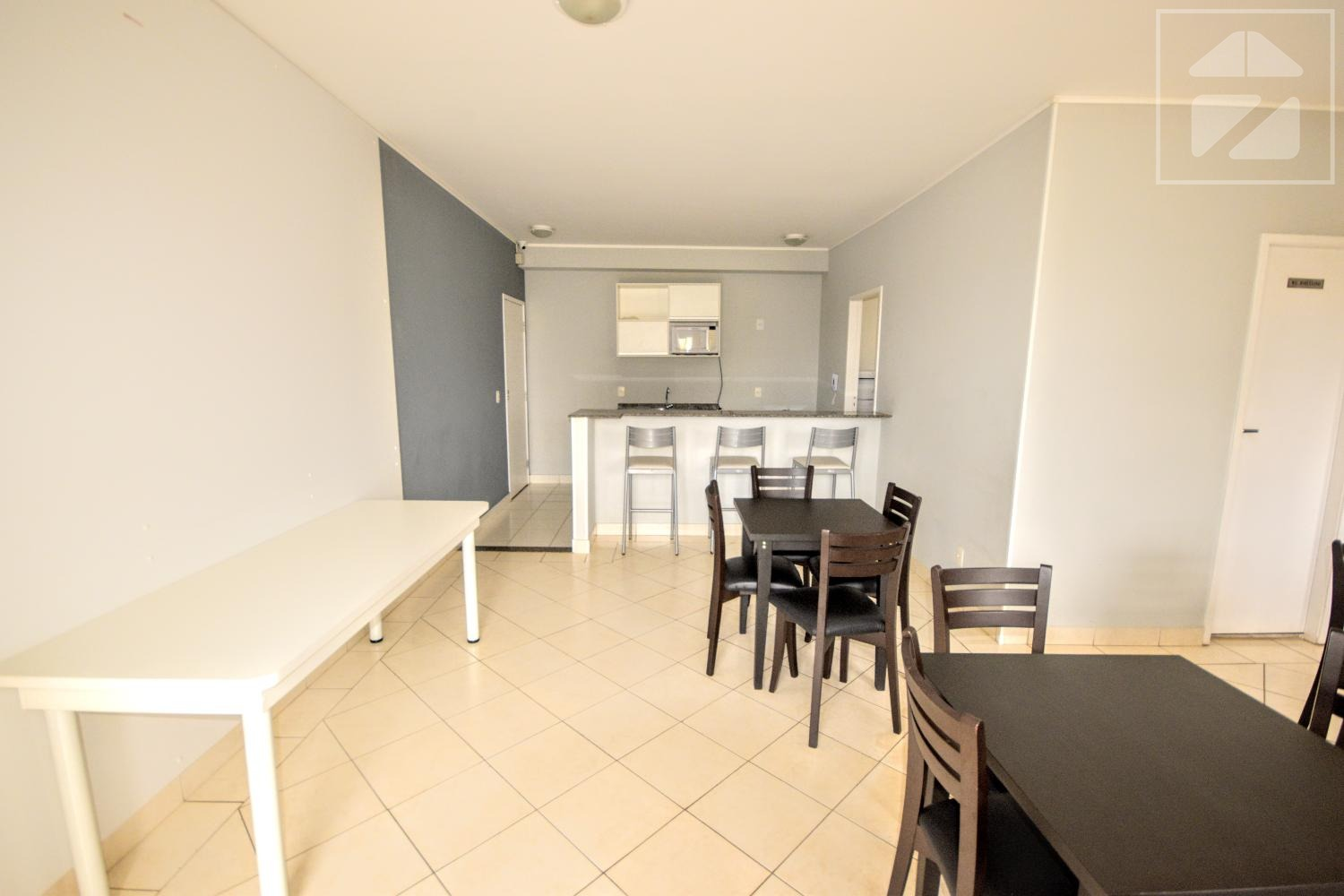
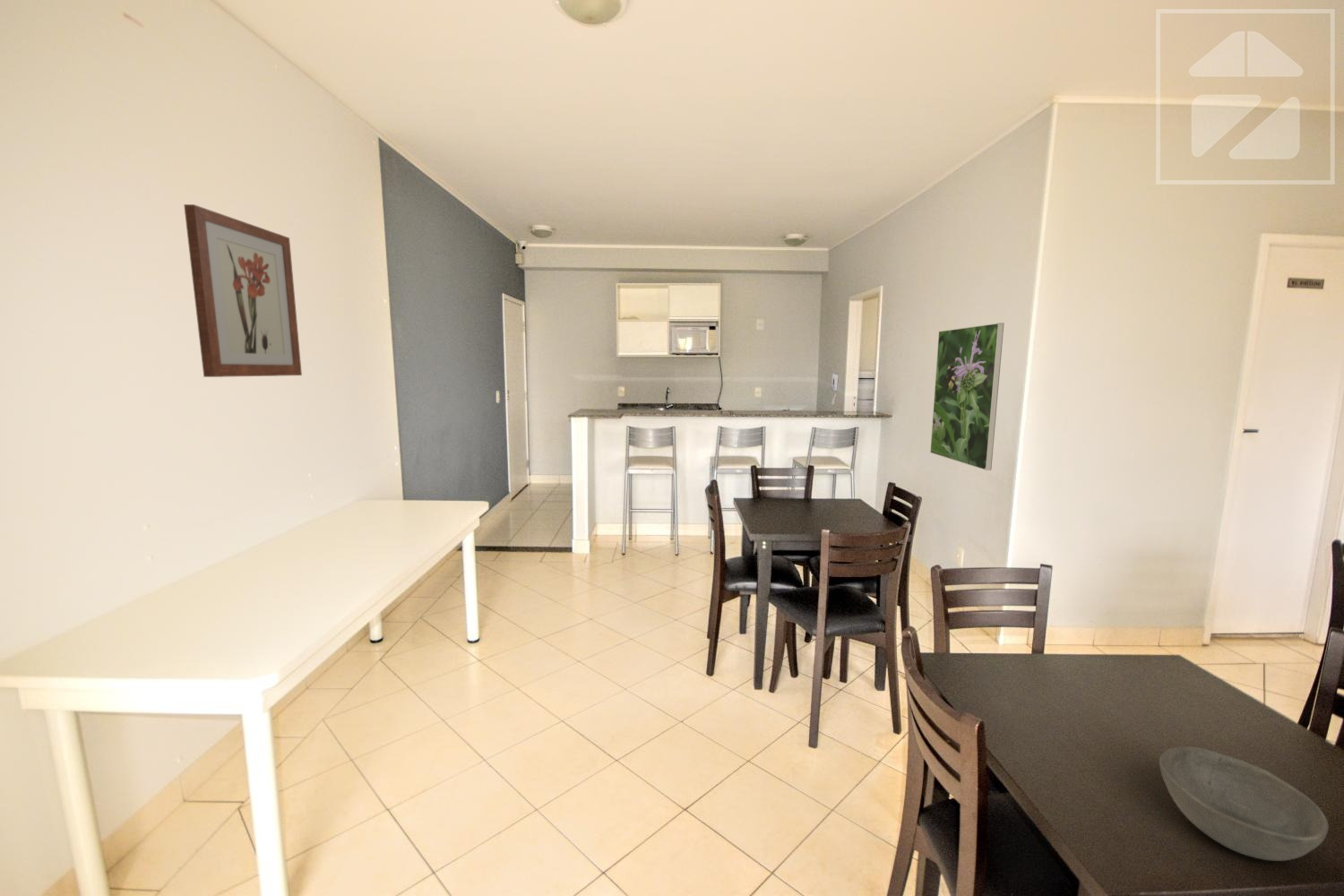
+ bowl [1159,745,1330,862]
+ wall art [183,203,303,378]
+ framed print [929,322,1004,471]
